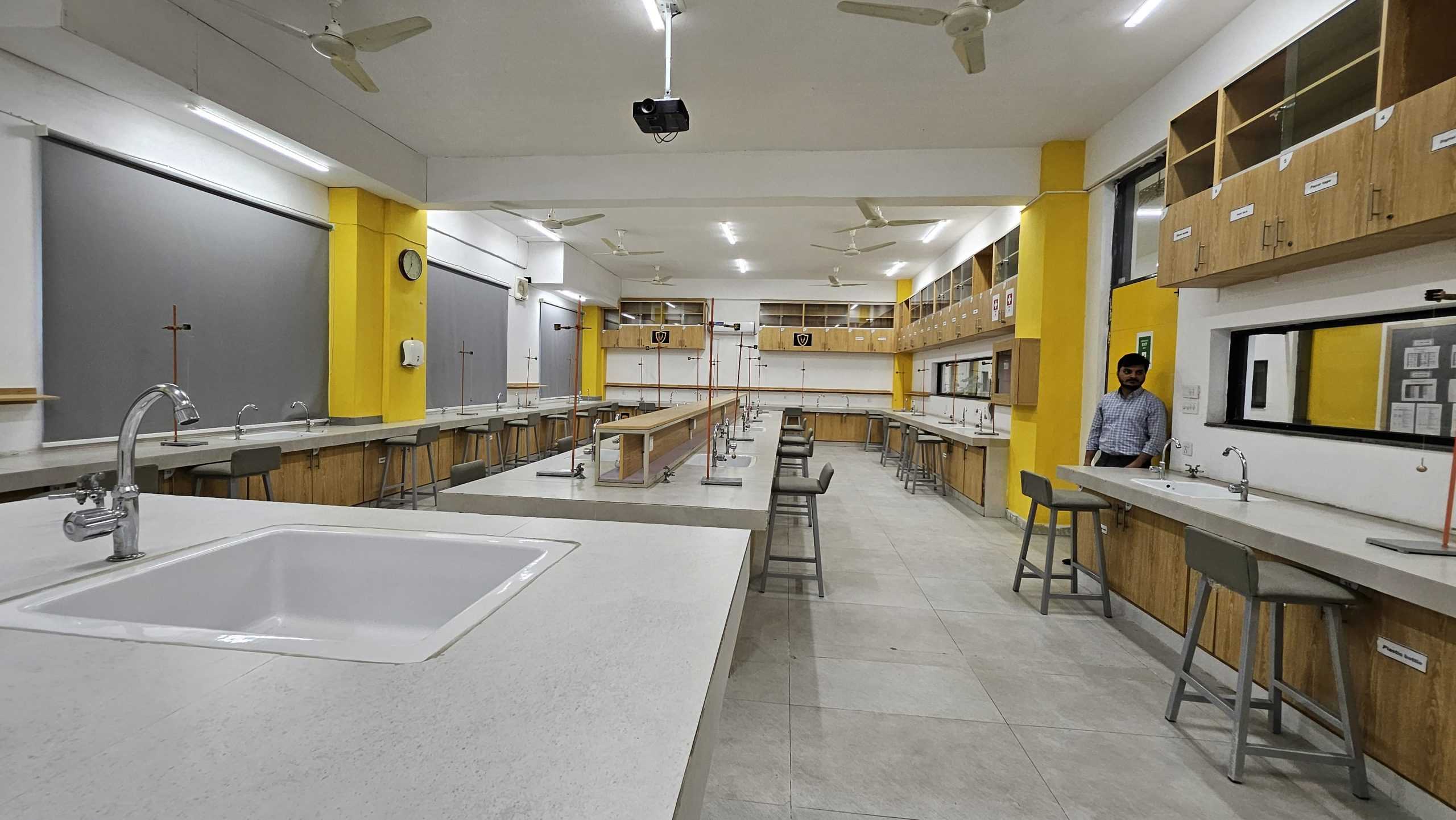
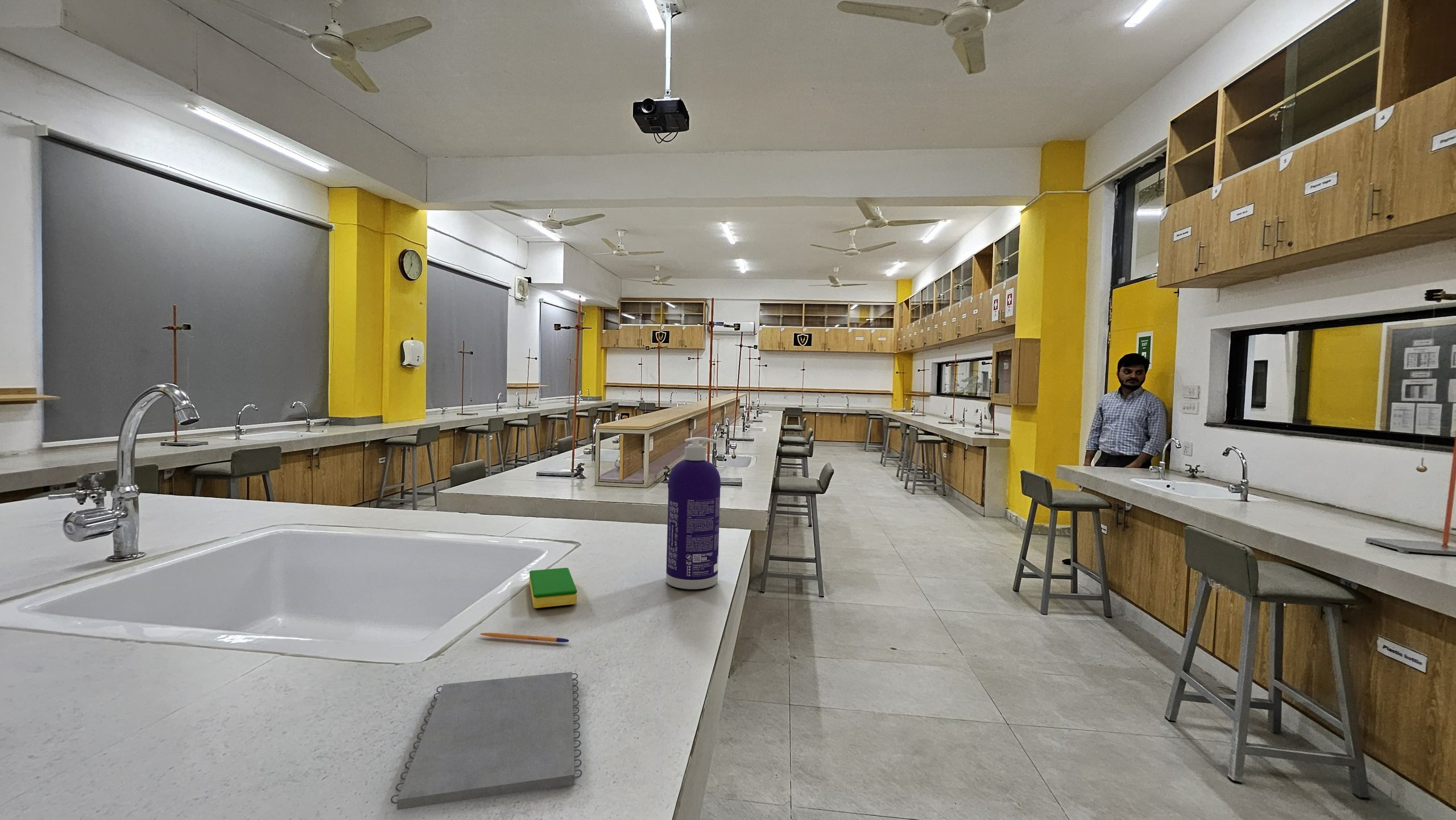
+ dish sponge [529,567,577,609]
+ pen [479,632,569,643]
+ spray bottle [665,436,721,590]
+ notepad [390,671,582,810]
